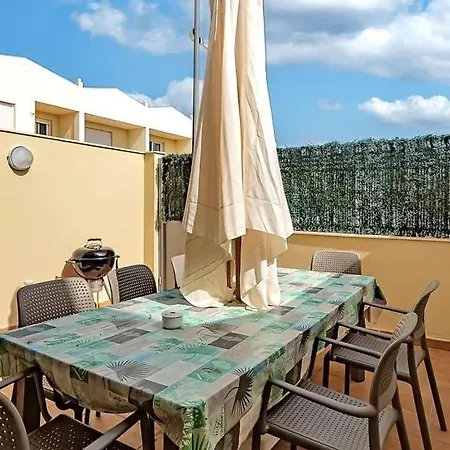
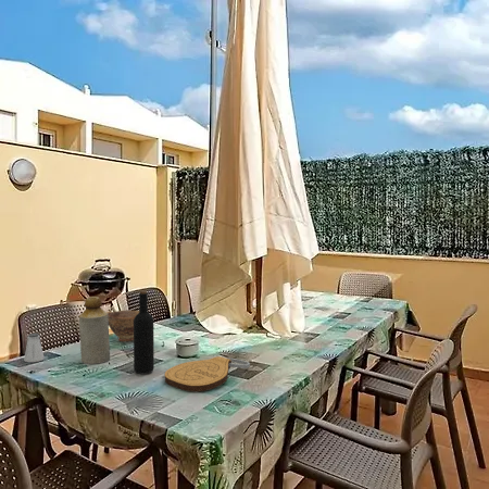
+ key chain [164,355,251,392]
+ wine bottle [133,290,155,375]
+ bottle [78,296,111,365]
+ bowl [105,310,139,342]
+ saltshaker [23,333,46,363]
